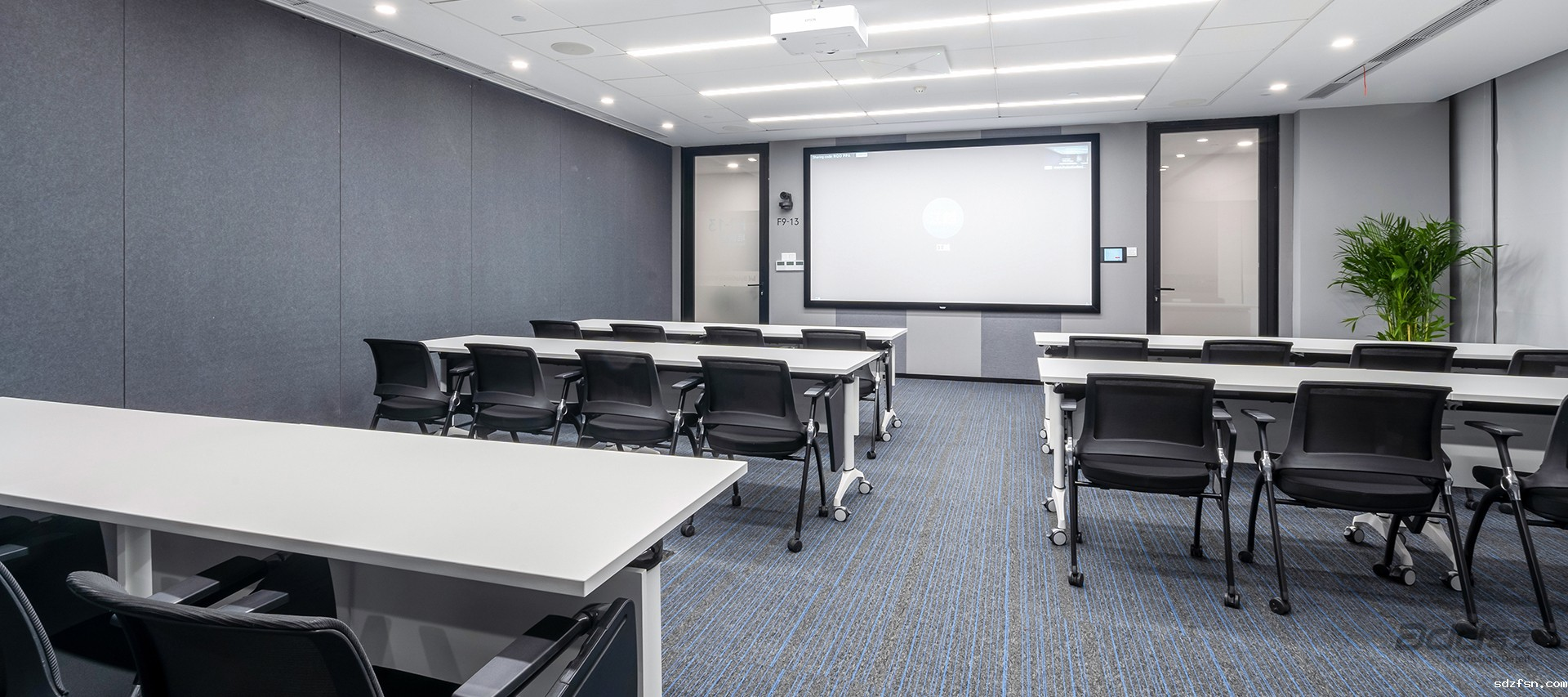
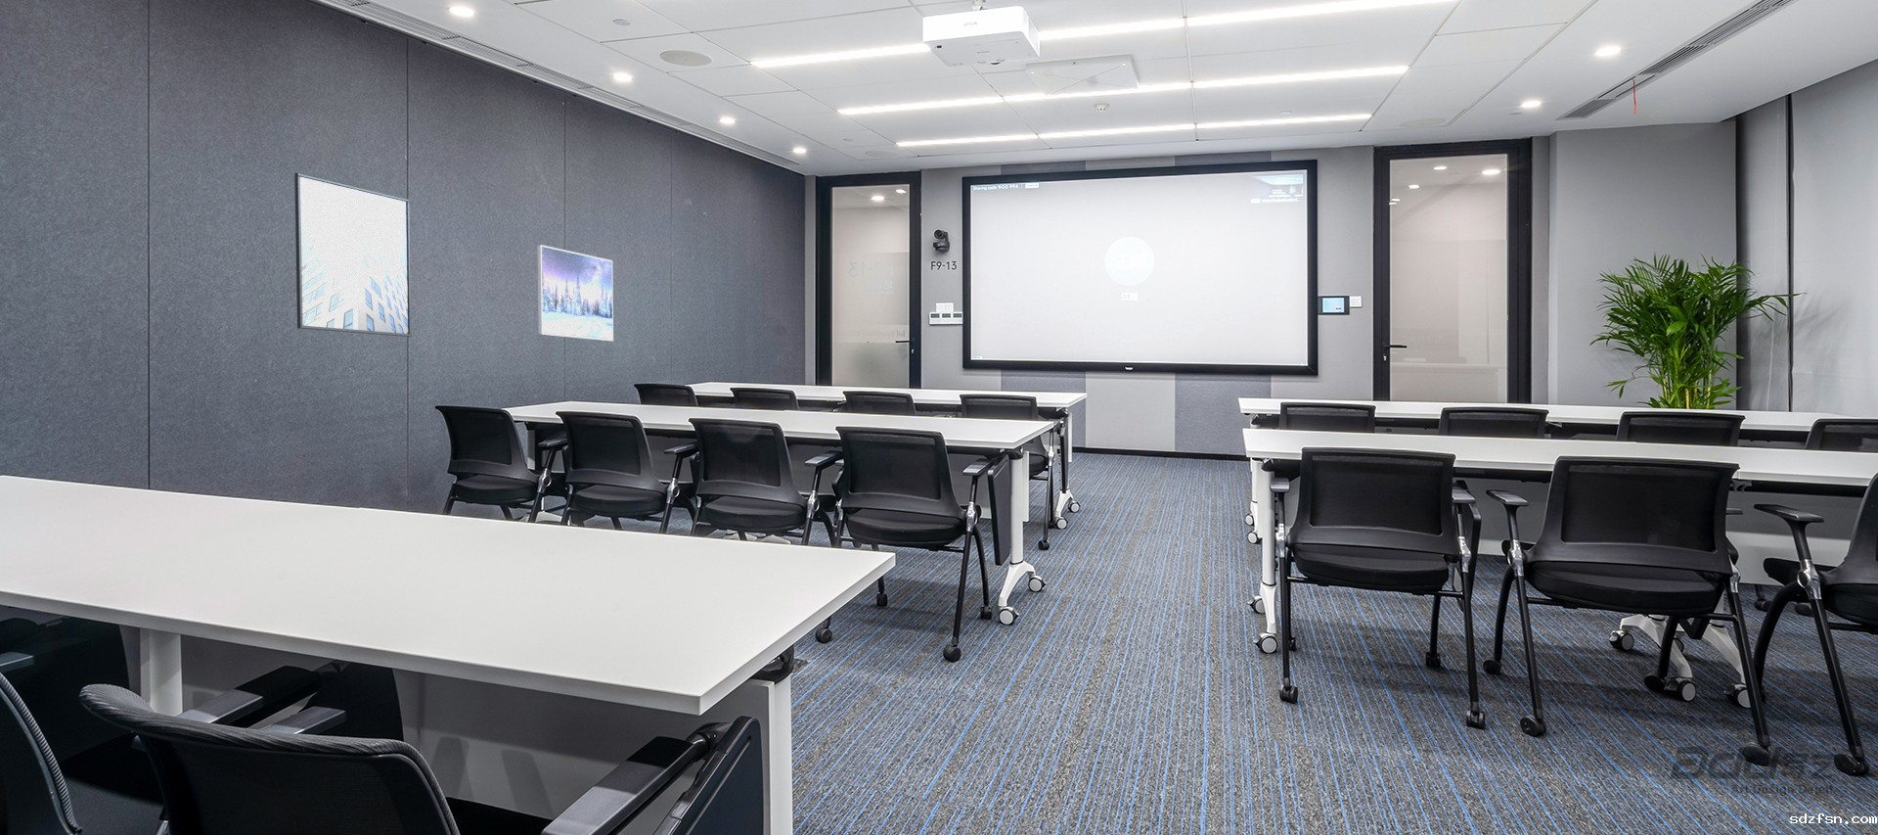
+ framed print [537,243,614,341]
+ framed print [293,173,413,338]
